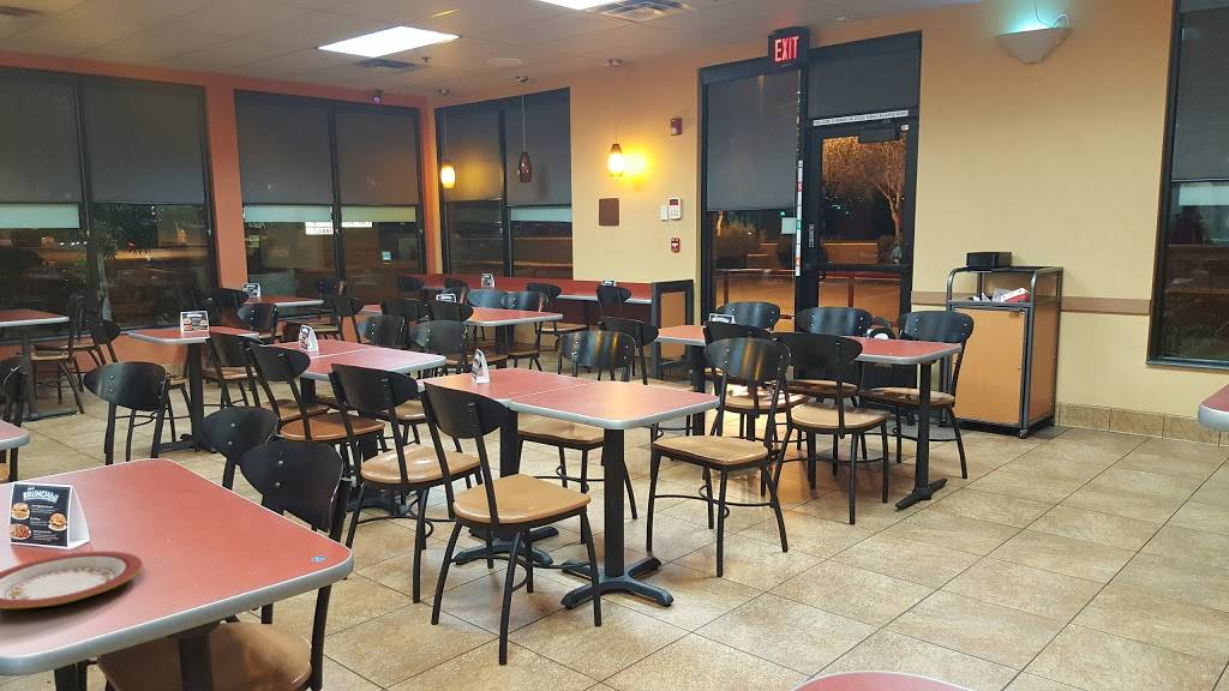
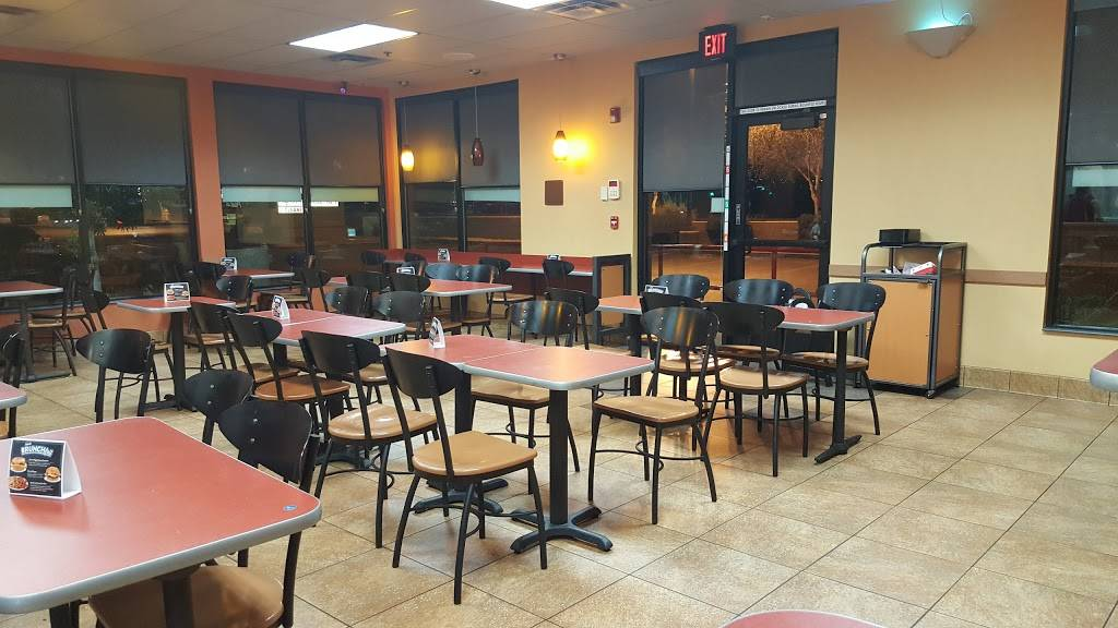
- plate [0,549,144,611]
